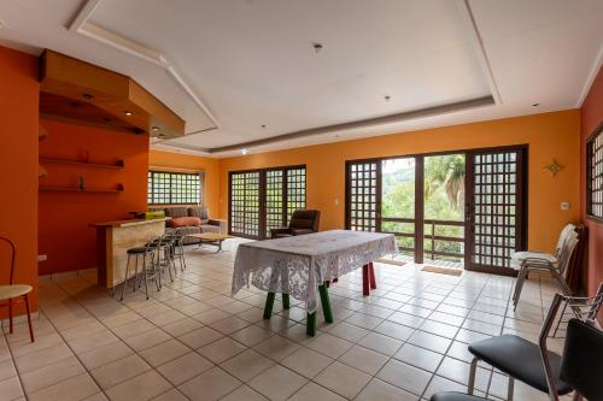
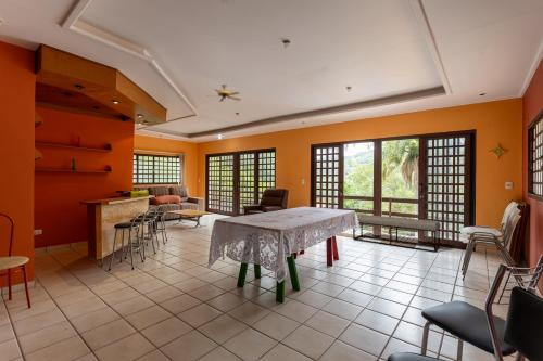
+ ceiling fan [207,83,242,103]
+ bench [352,214,442,254]
